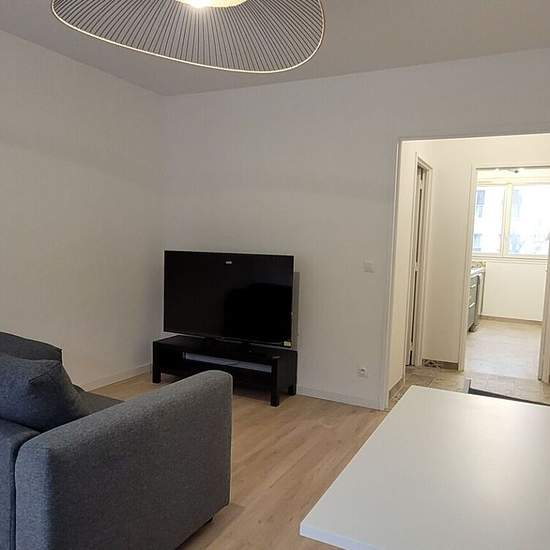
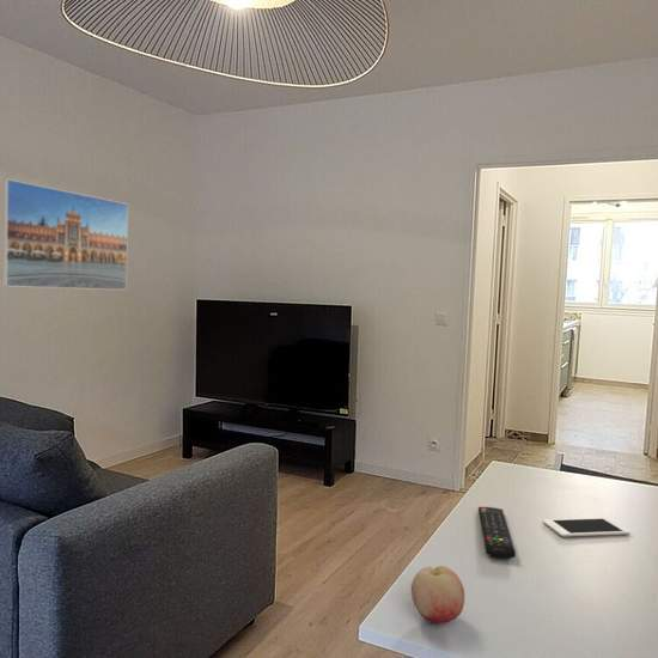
+ fruit [410,565,465,625]
+ cell phone [542,517,630,538]
+ remote control [477,506,517,560]
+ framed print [1,178,129,291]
